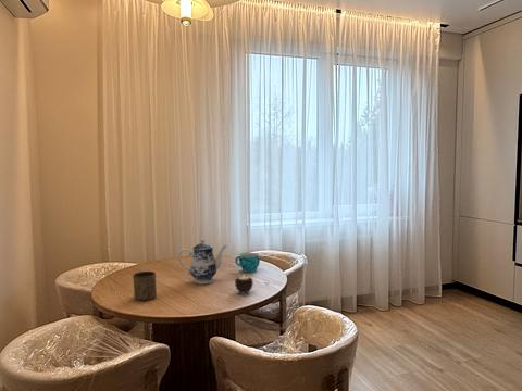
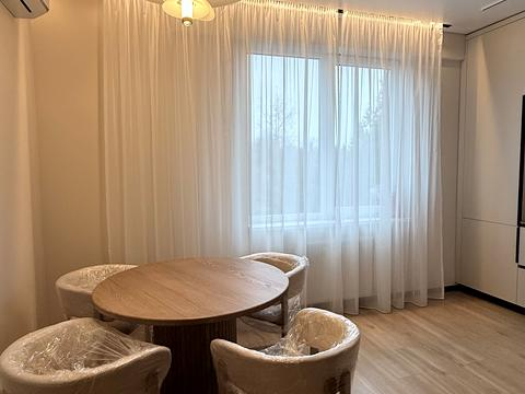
- cup [132,270,158,301]
- teapot [177,237,227,285]
- candle [234,275,254,294]
- cup [234,252,261,274]
